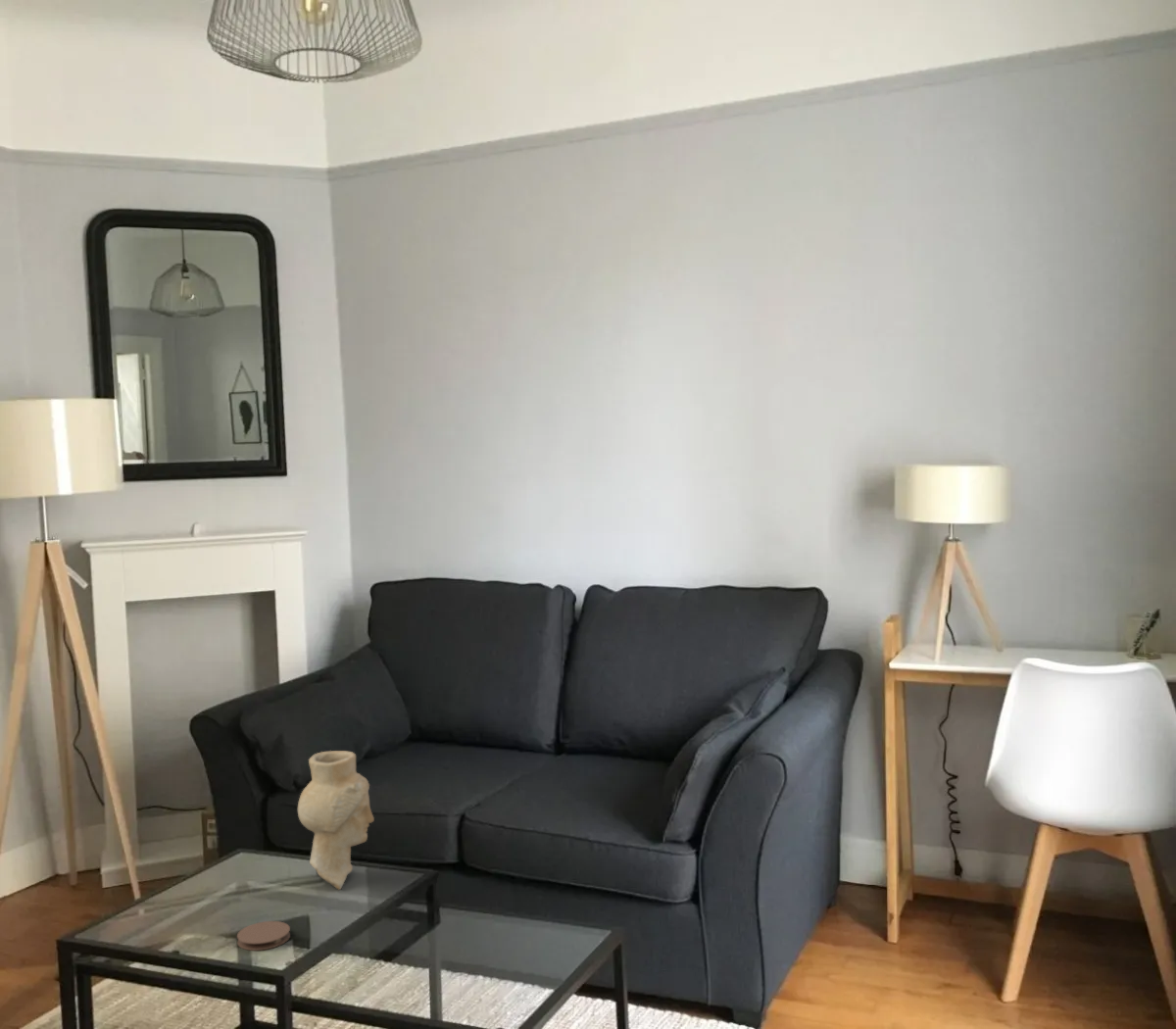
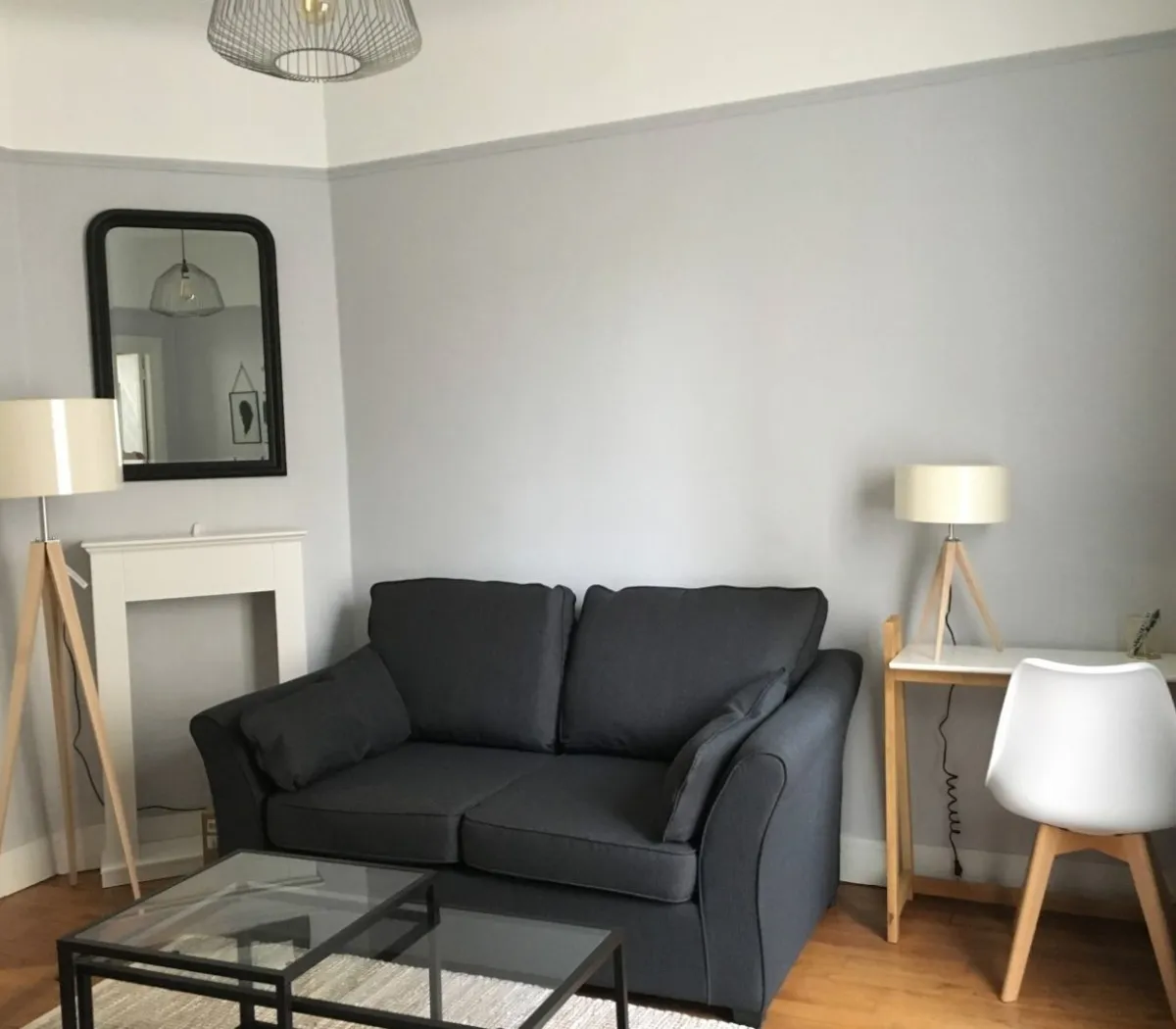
- decorative vase [297,750,375,891]
- coaster [236,920,291,952]
